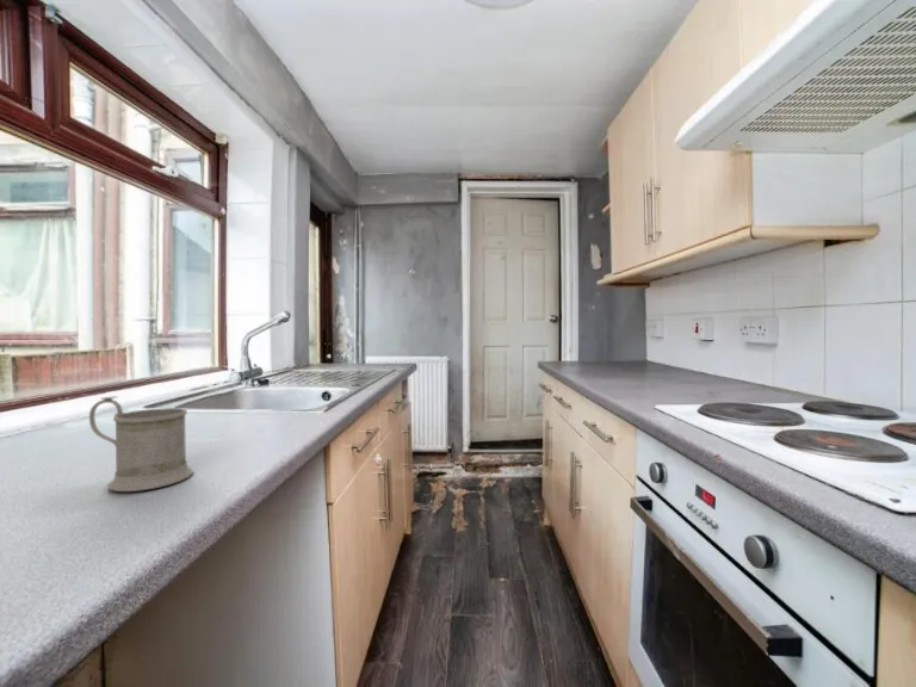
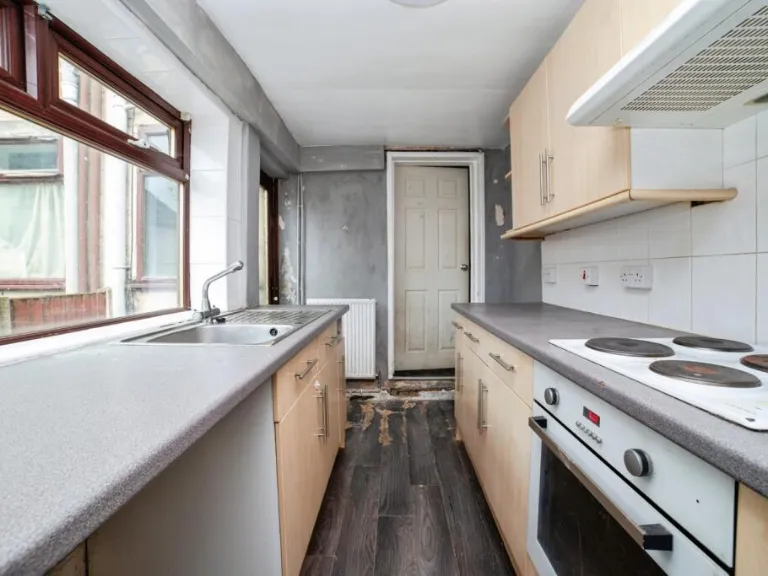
- mug [88,395,194,493]
